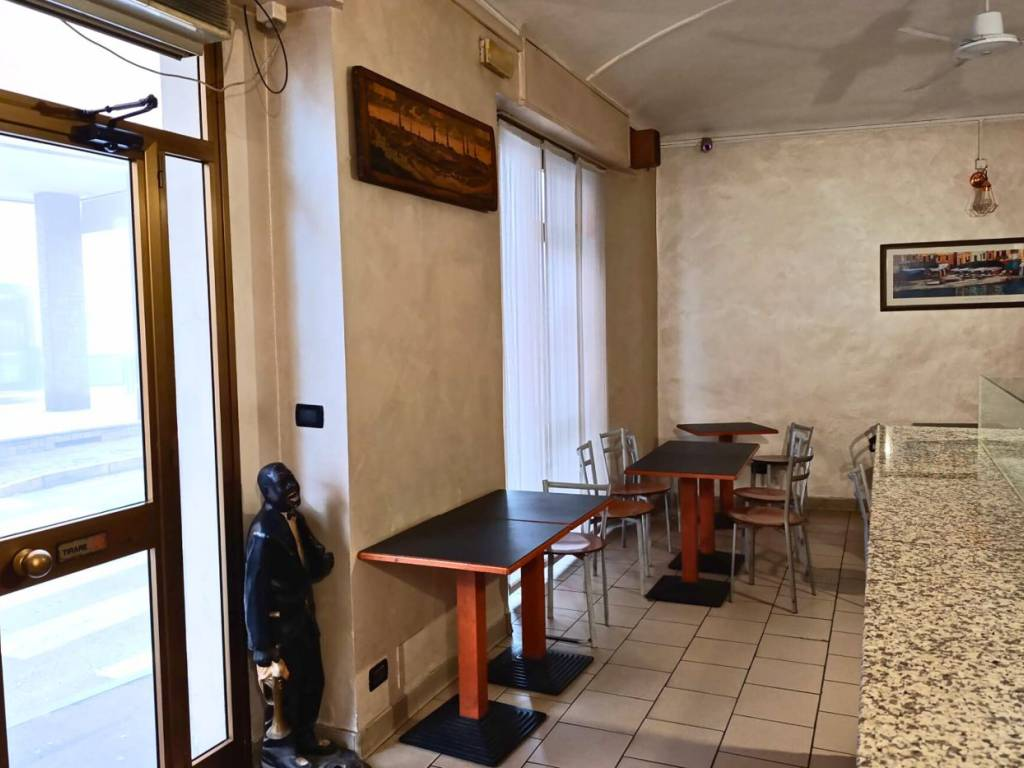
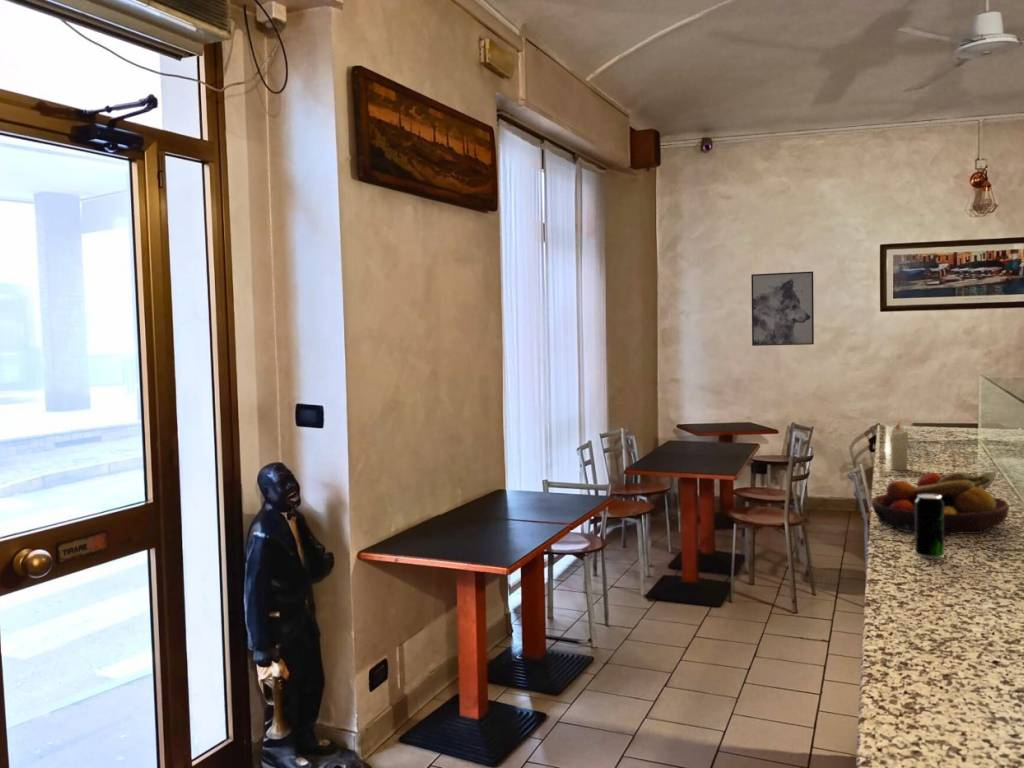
+ candle [889,421,909,472]
+ beverage can [914,494,945,560]
+ fruit bowl [870,471,1010,536]
+ wall art [750,270,815,347]
